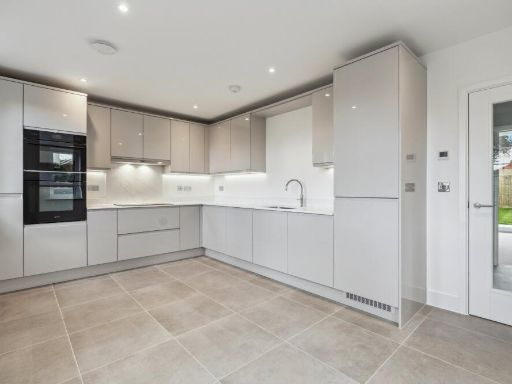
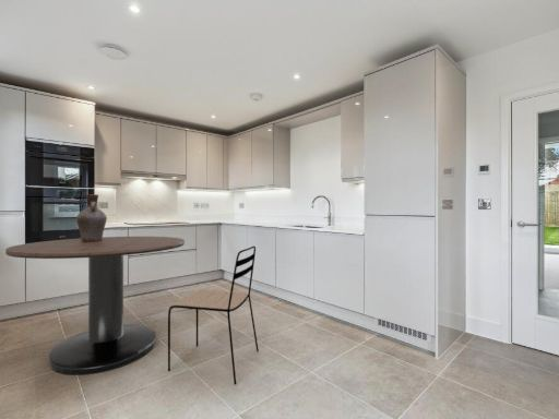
+ vase [75,193,108,241]
+ dining table [4,236,186,375]
+ dining chair [167,246,260,385]
